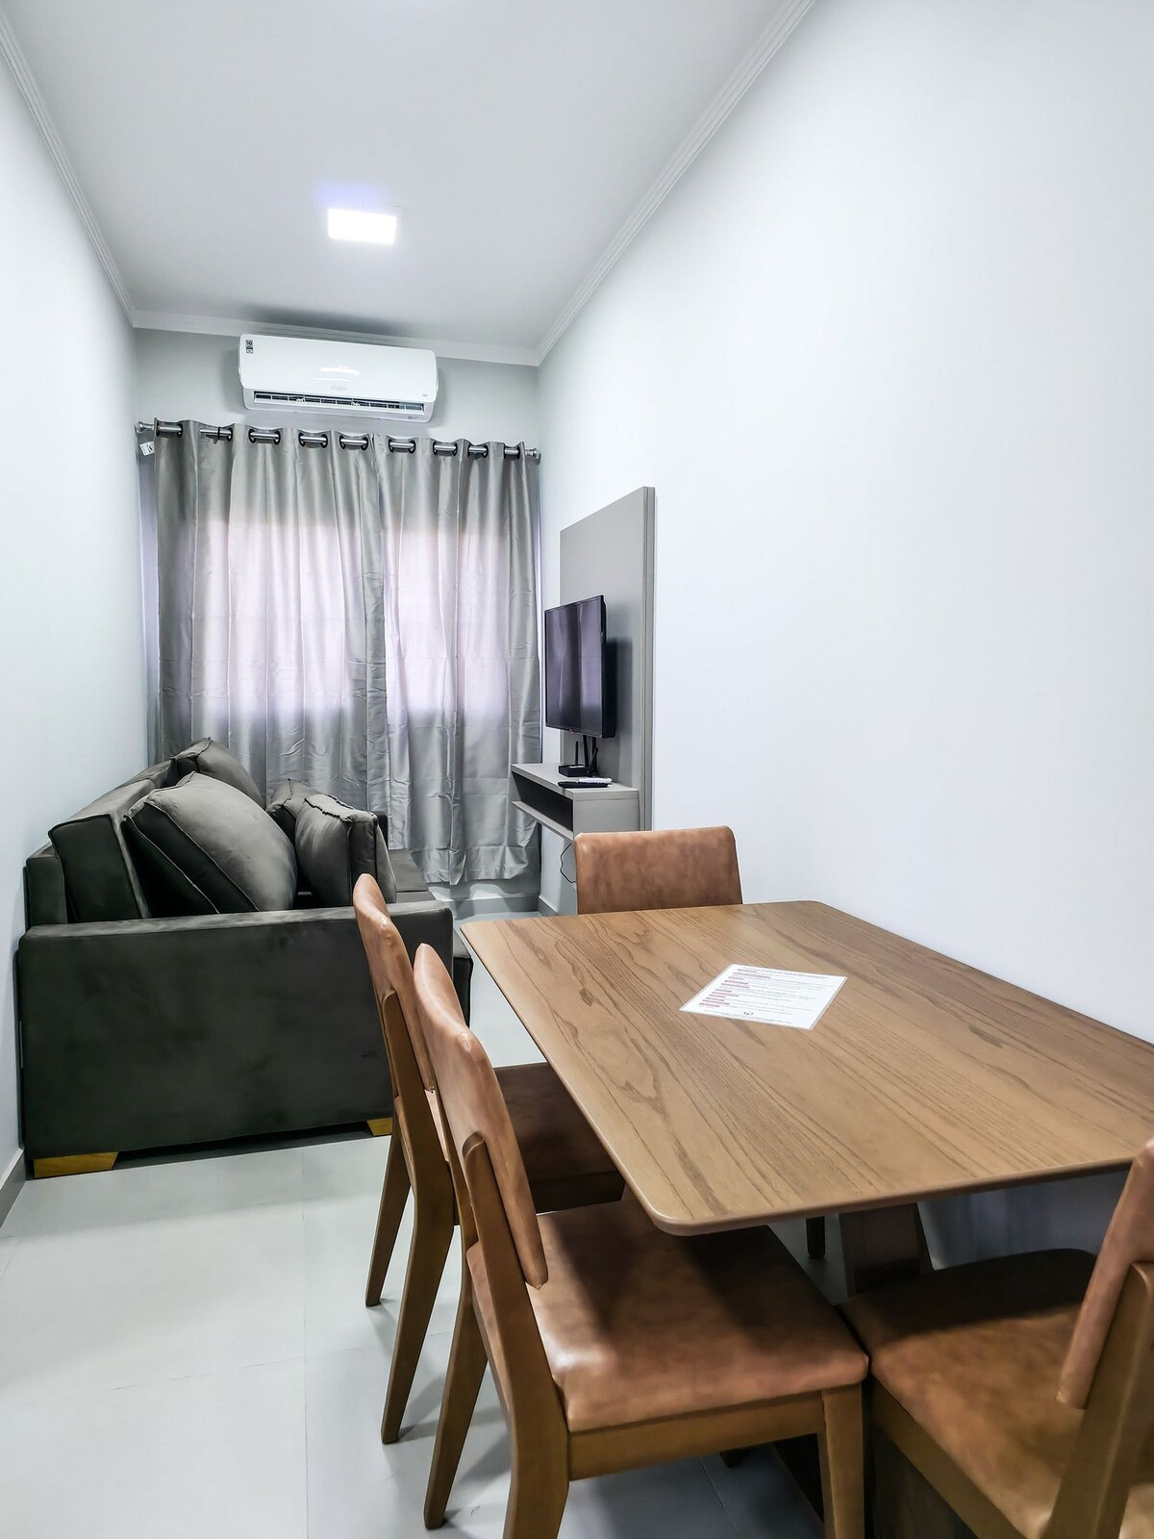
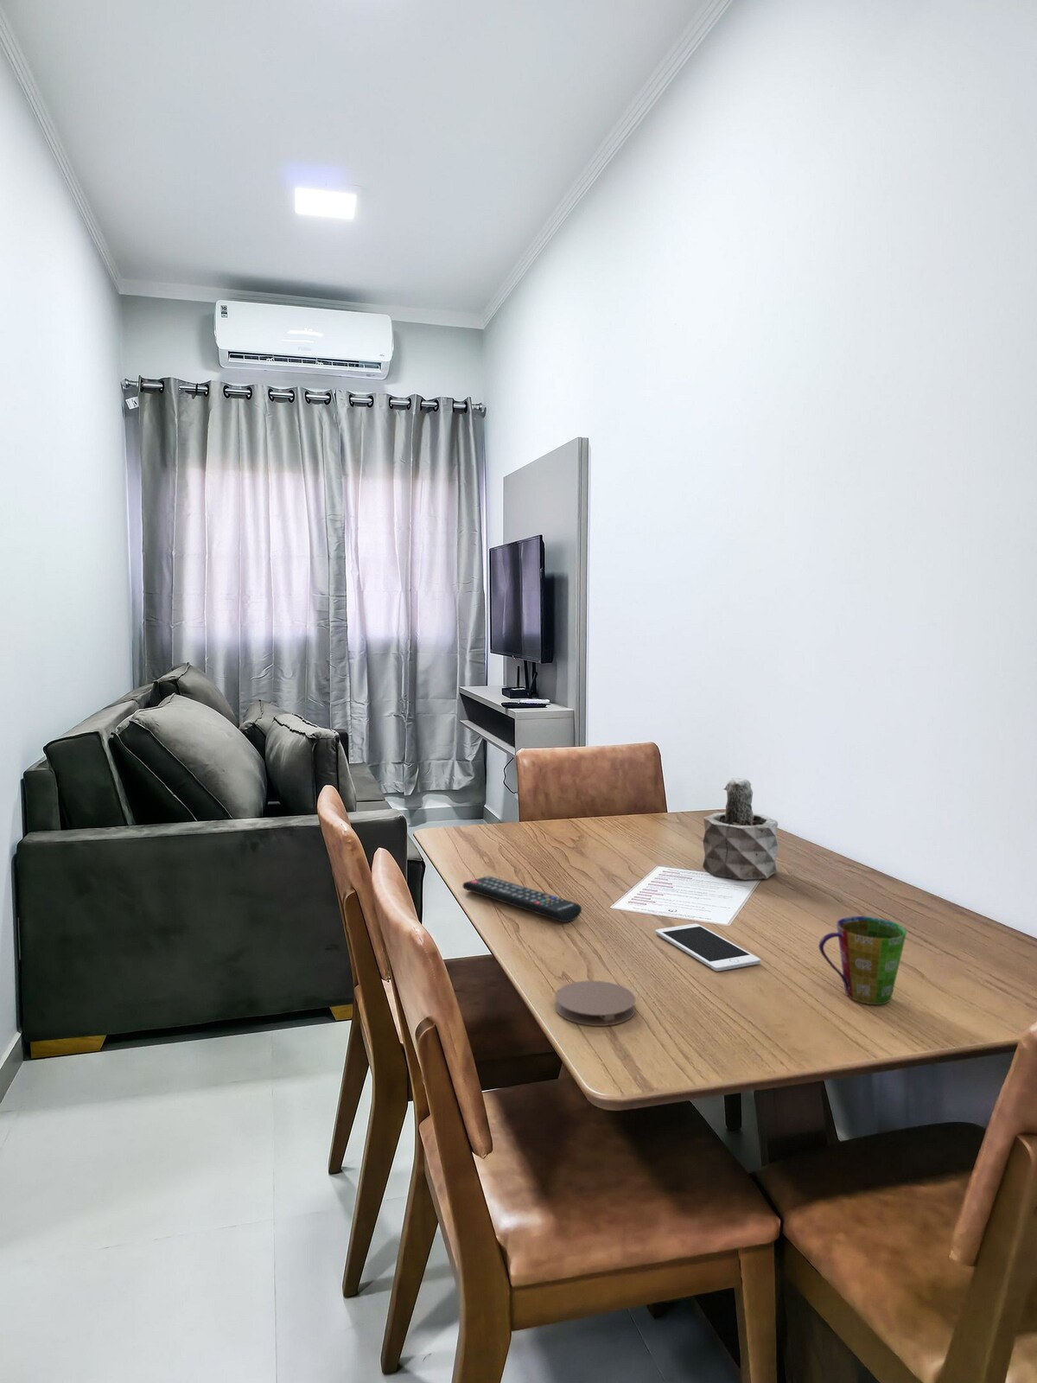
+ cell phone [655,923,761,971]
+ cup [817,916,907,1005]
+ coaster [554,980,636,1027]
+ remote control [462,874,583,923]
+ succulent plant [701,778,779,881]
